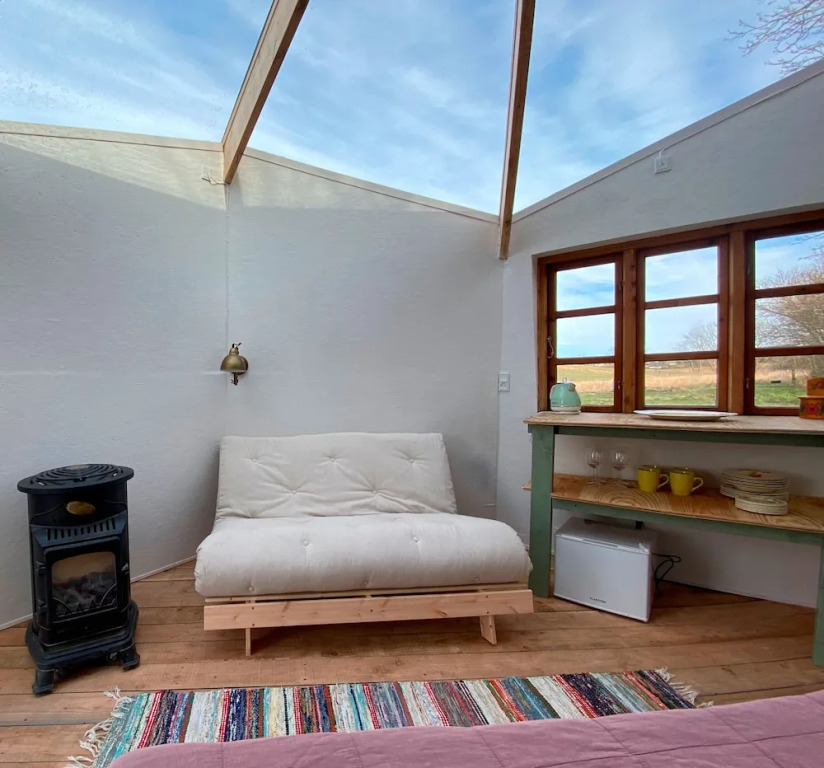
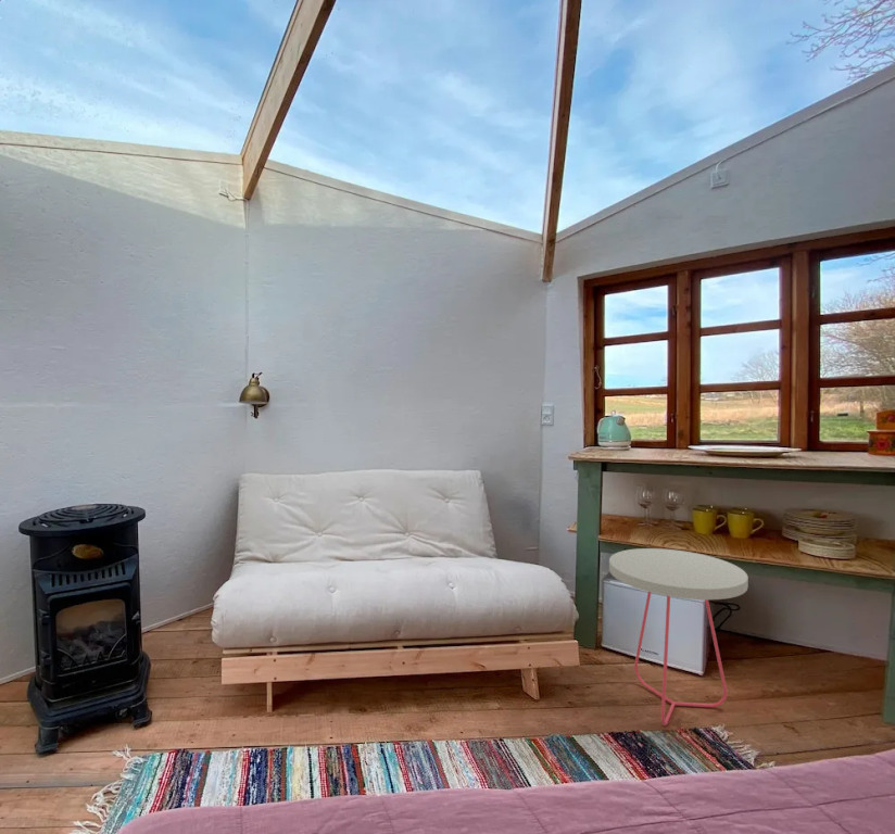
+ side table [608,547,749,726]
